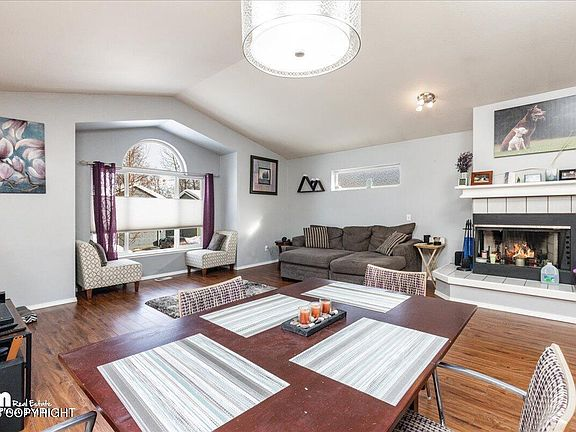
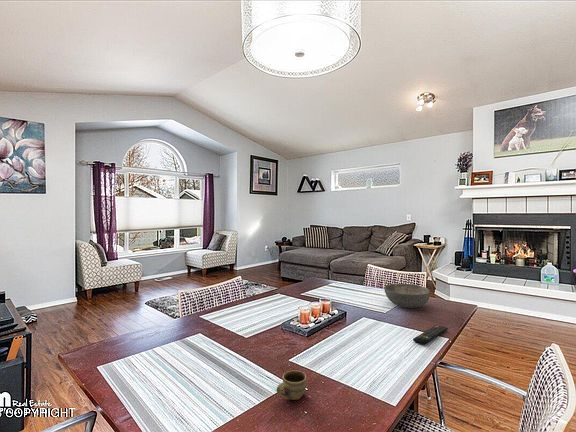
+ cup [275,369,307,401]
+ remote control [412,324,449,346]
+ bowl [383,283,431,309]
